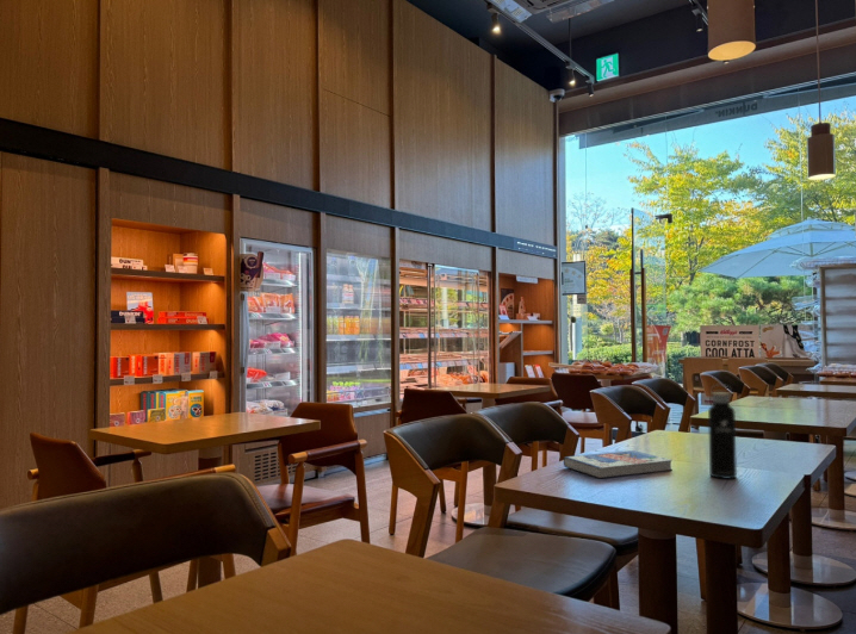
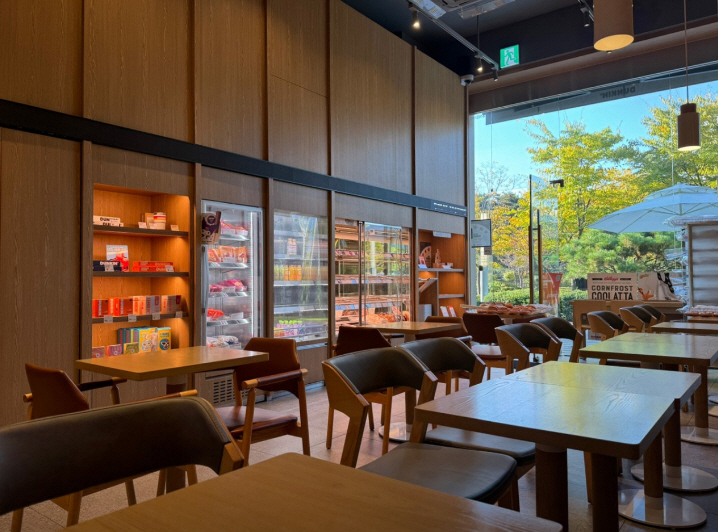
- water bottle [707,383,738,480]
- book [563,449,674,479]
